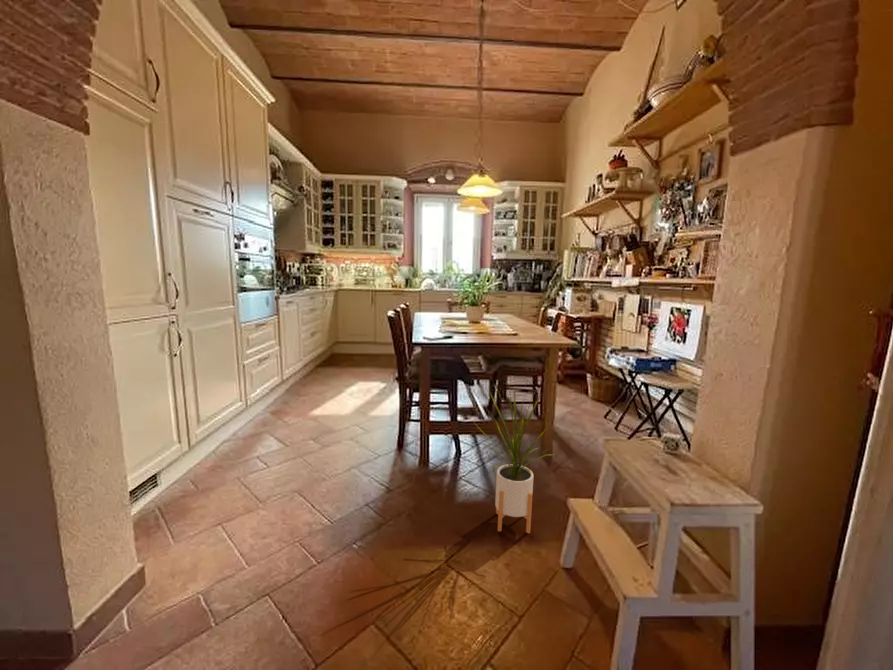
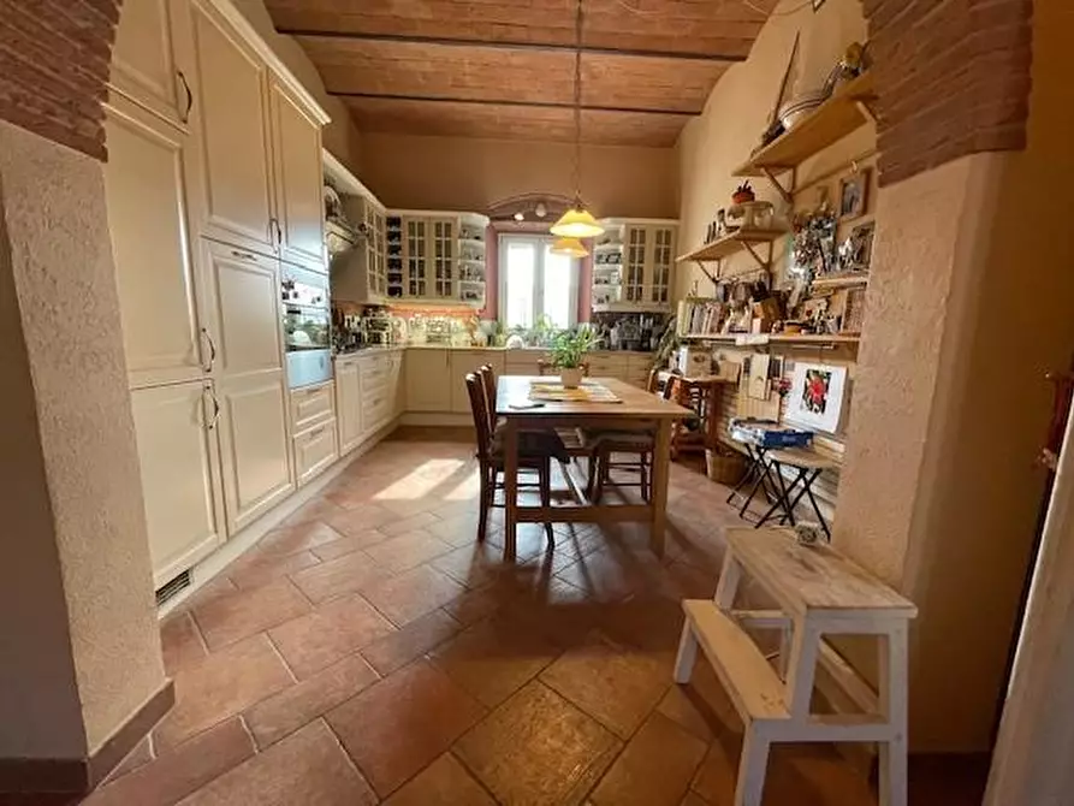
- house plant [474,382,556,535]
